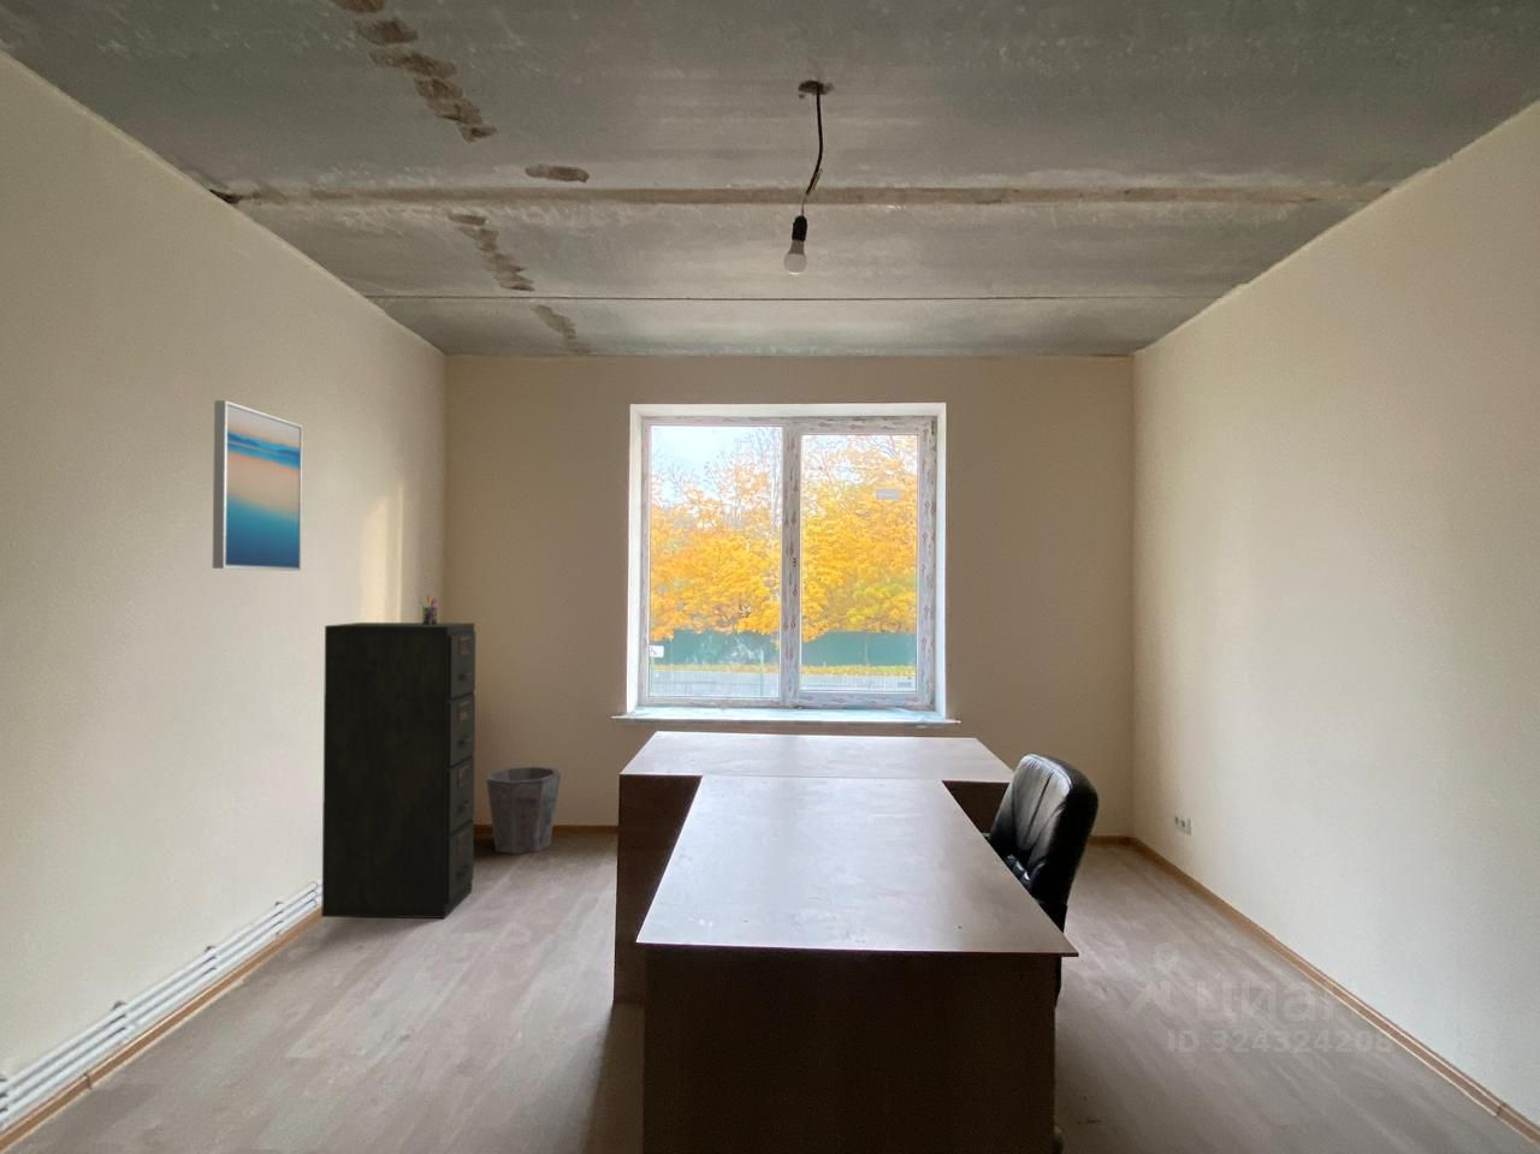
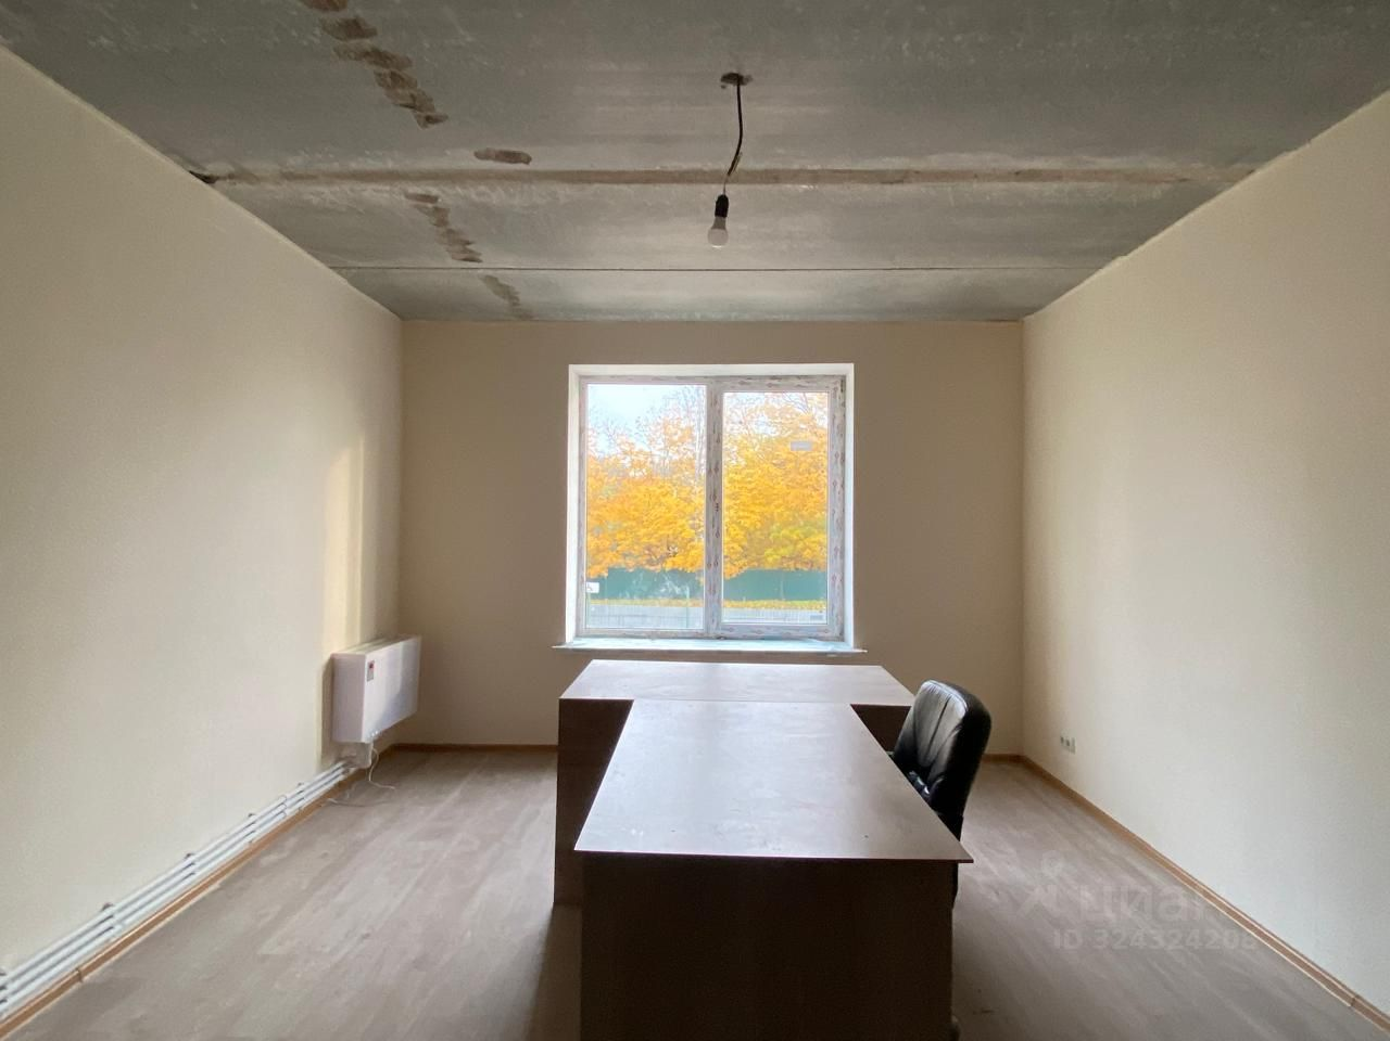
- waste bin [485,765,561,855]
- filing cabinet [320,622,477,920]
- wall art [212,399,303,572]
- pen holder [417,594,439,625]
